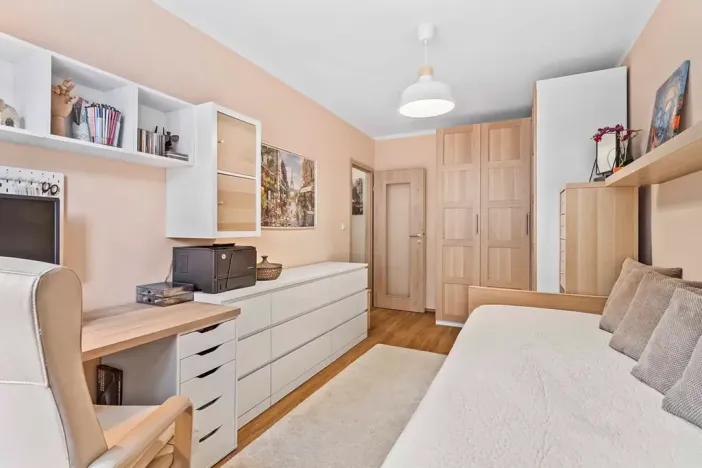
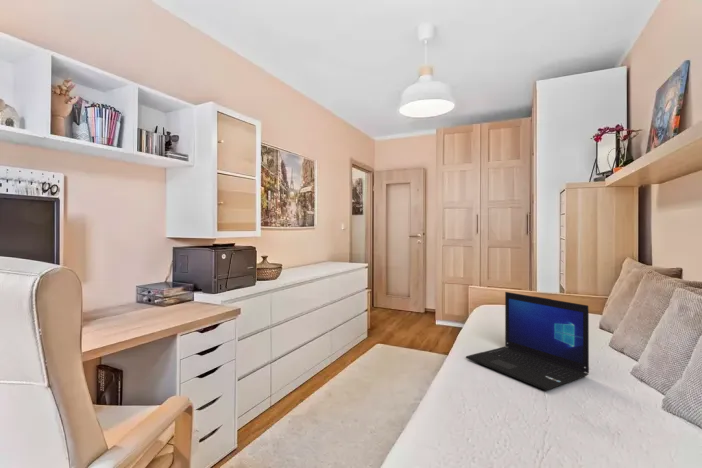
+ laptop [465,291,590,392]
